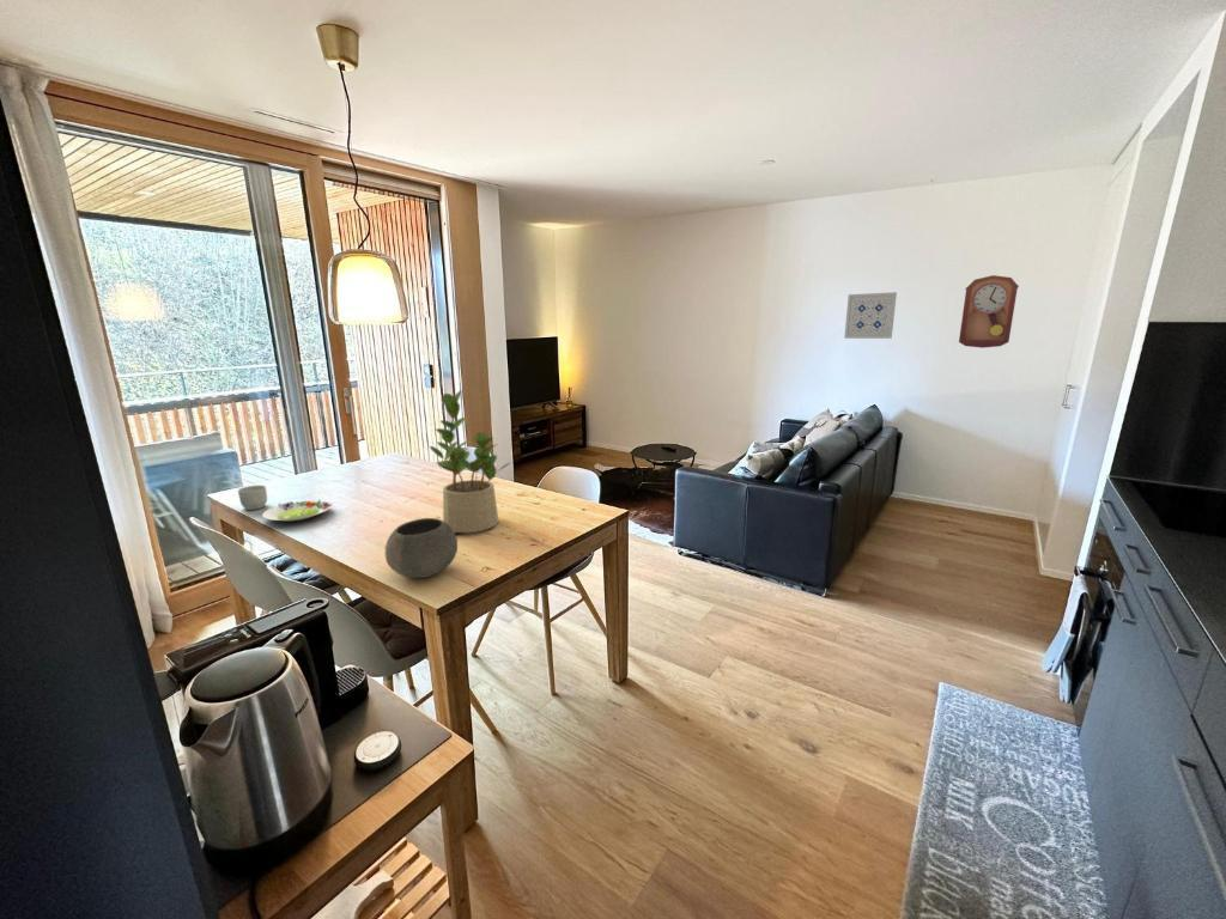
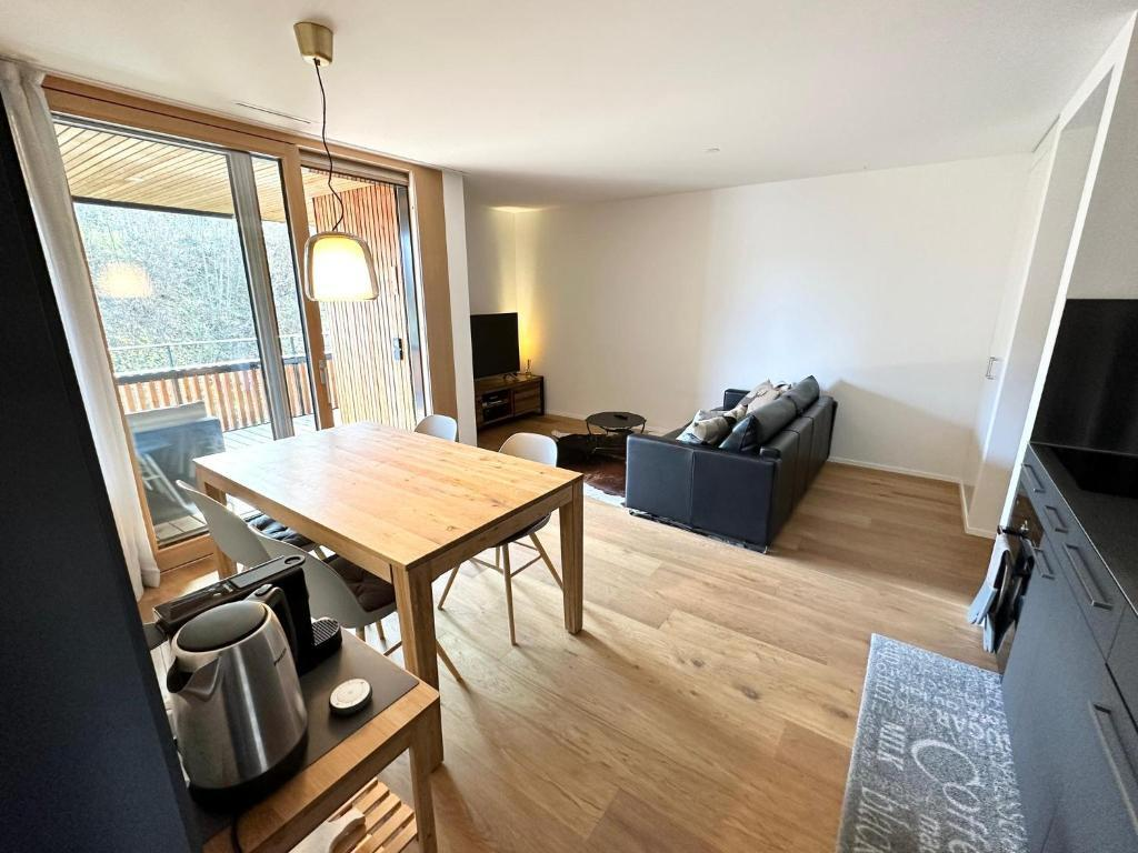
- wall art [843,291,898,340]
- bowl [384,517,459,579]
- salad plate [261,499,334,523]
- potted plant [429,389,512,534]
- pendulum clock [958,274,1020,349]
- mug [237,485,268,511]
